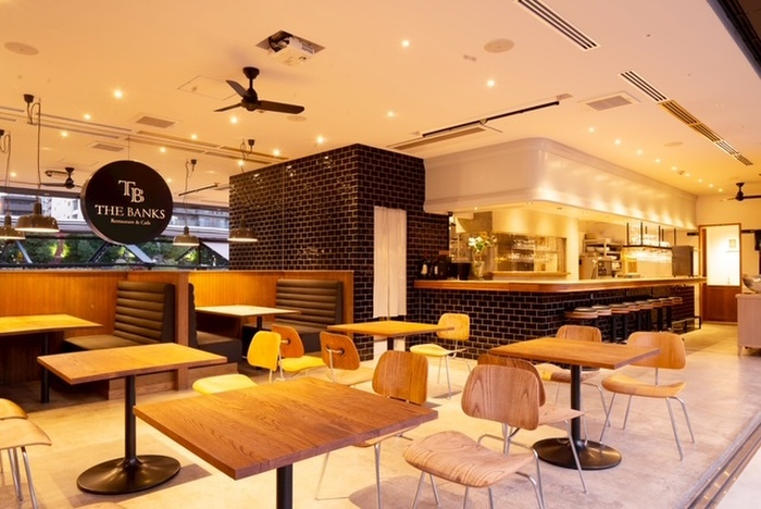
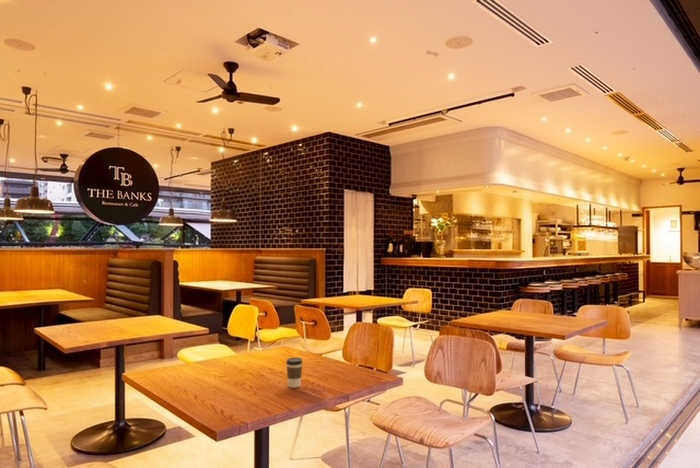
+ coffee cup [285,357,304,389]
